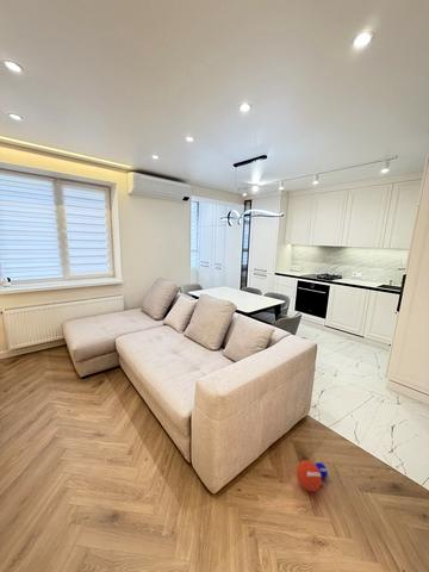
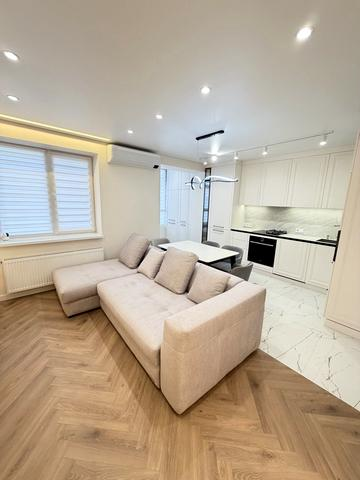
- ball [296,459,329,492]
